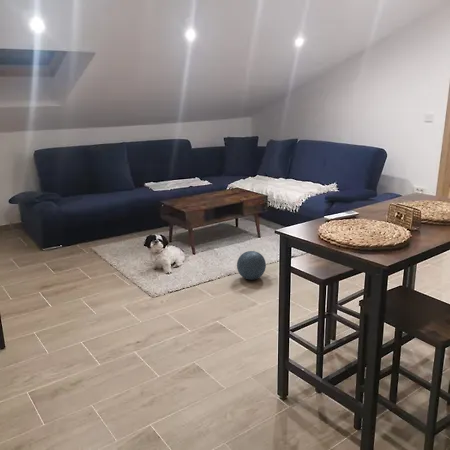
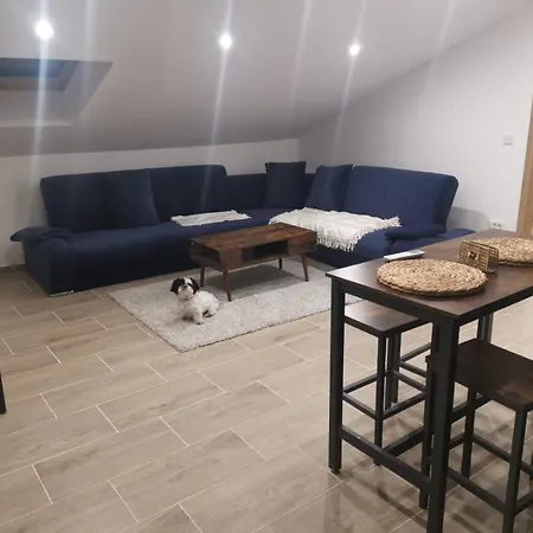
- ball [236,250,267,281]
